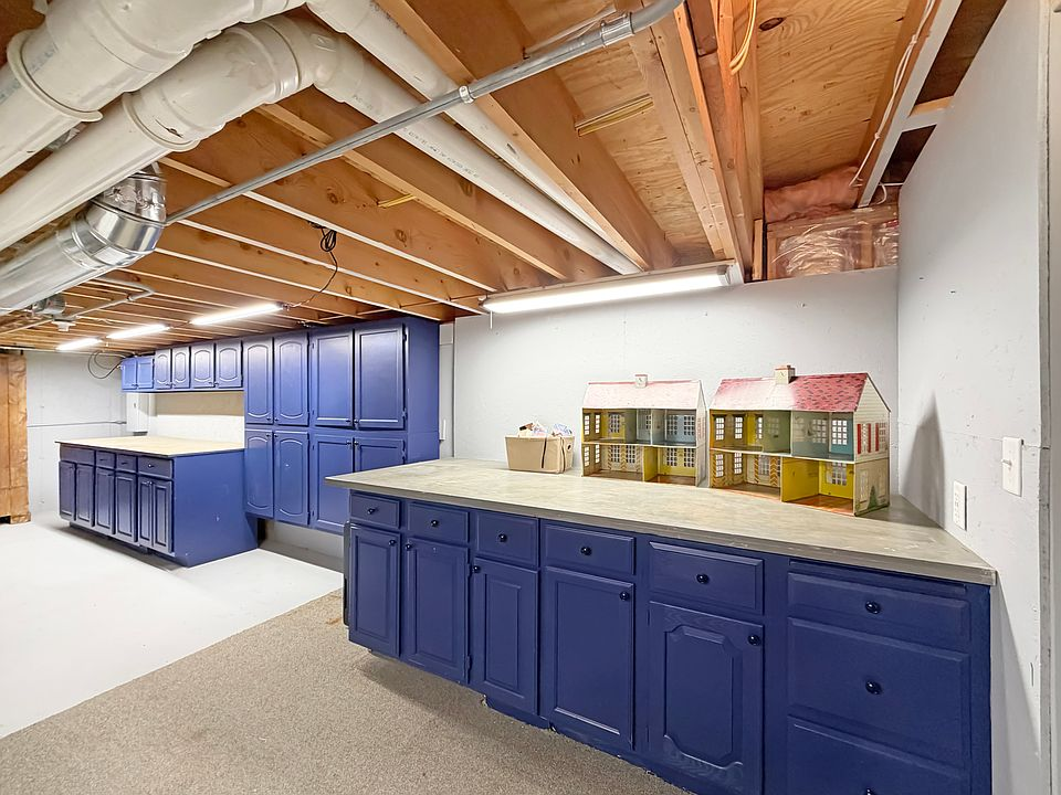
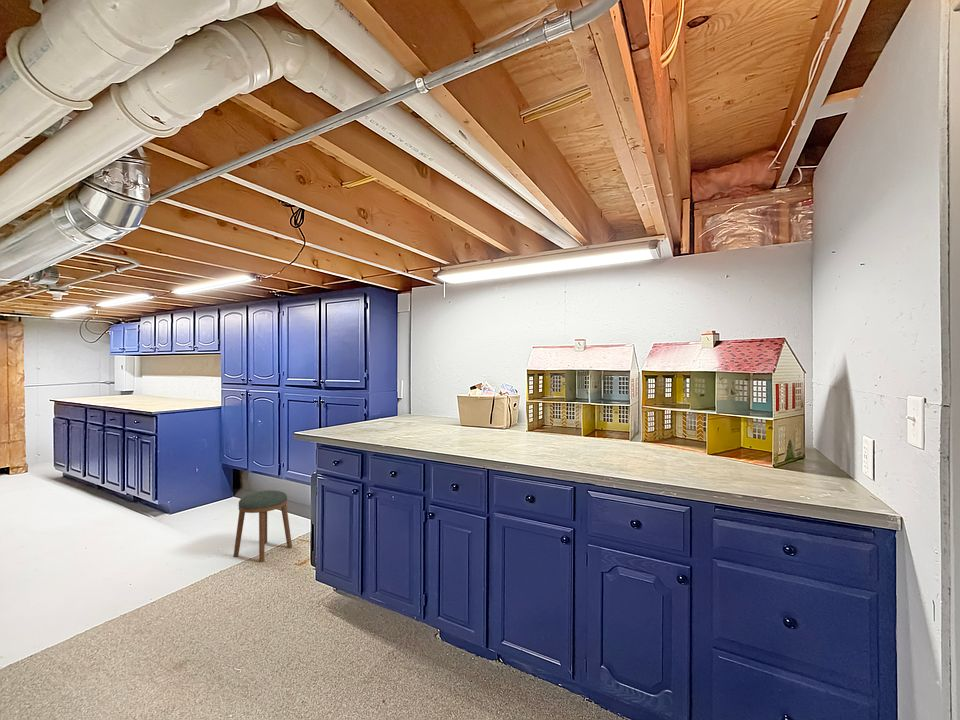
+ stool [233,489,293,564]
